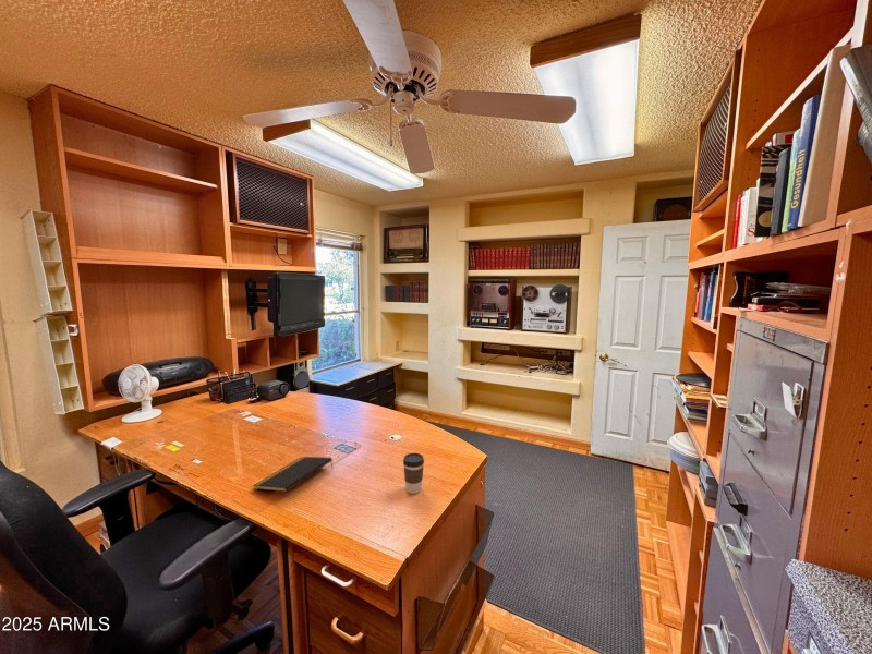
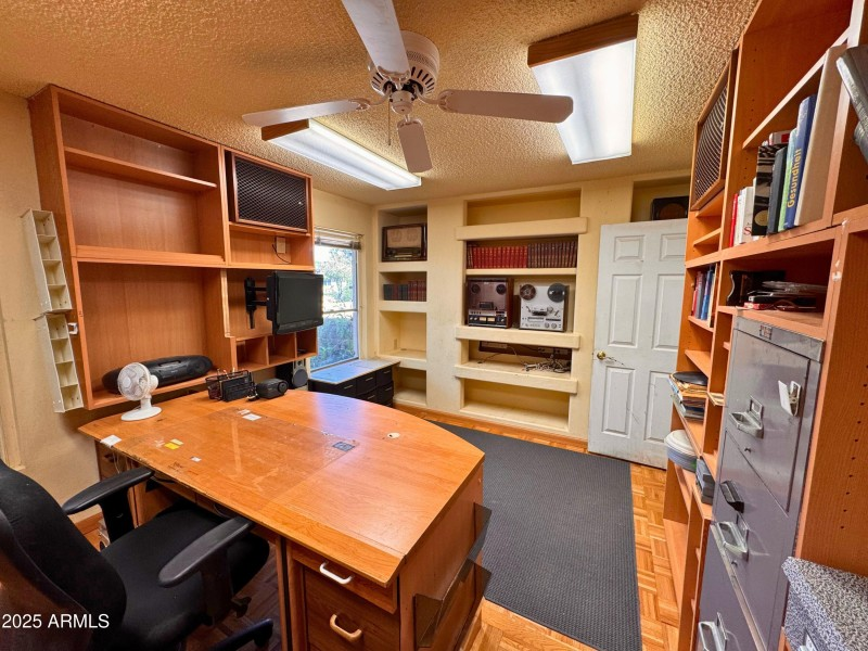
- notepad [252,456,334,493]
- coffee cup [402,452,425,495]
